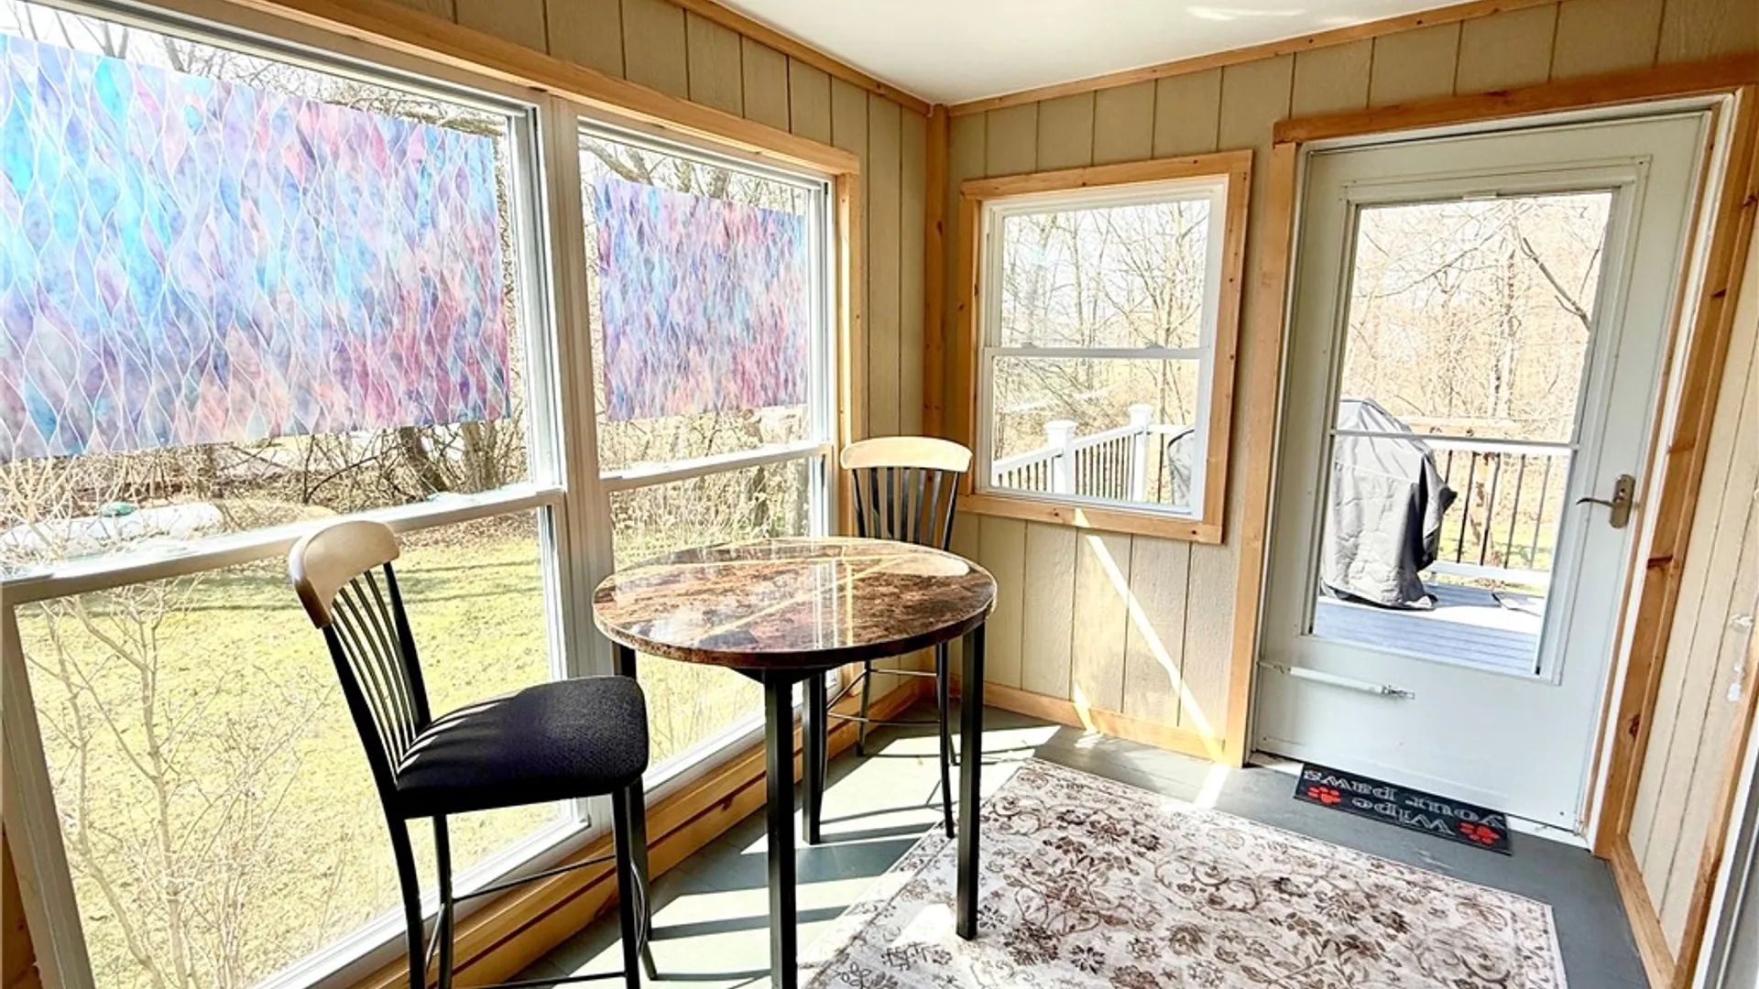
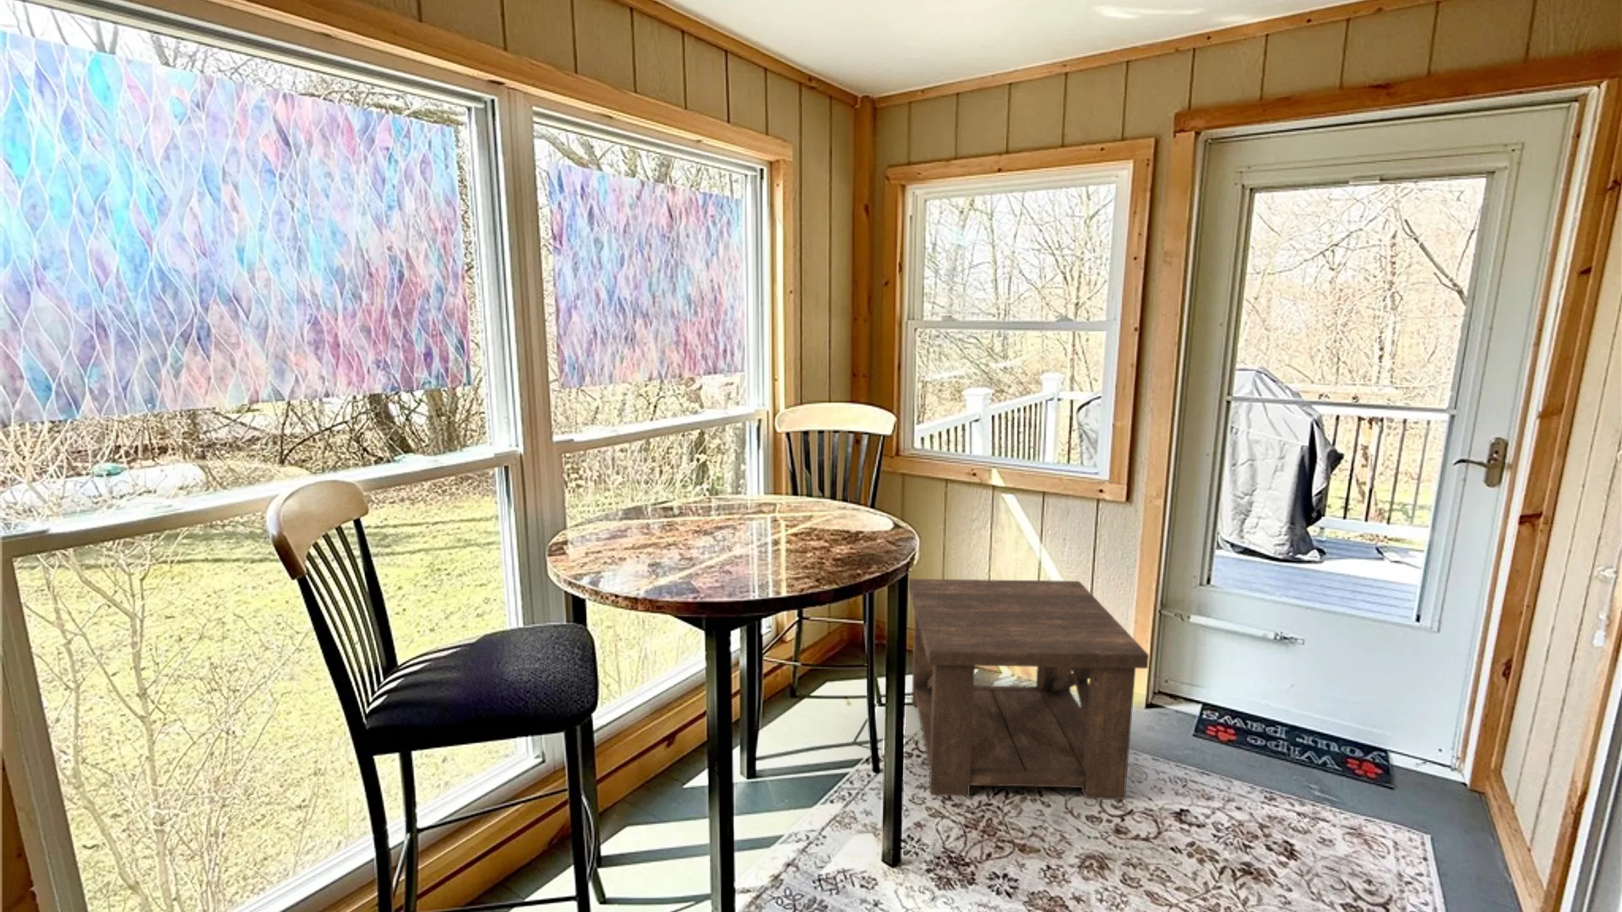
+ side table [908,578,1150,801]
